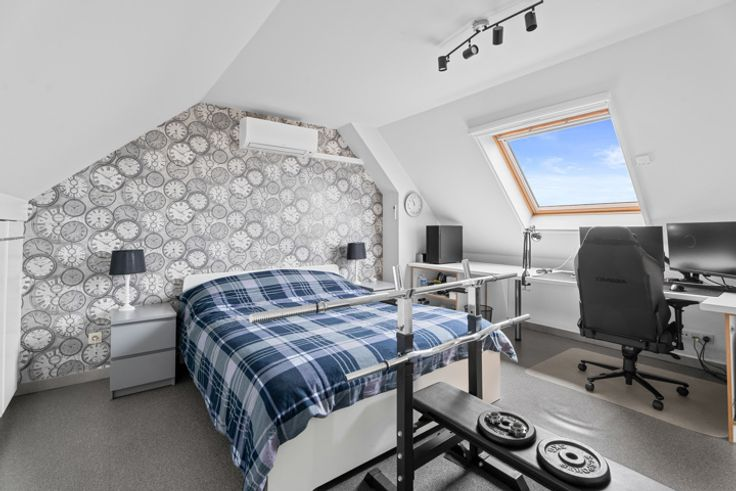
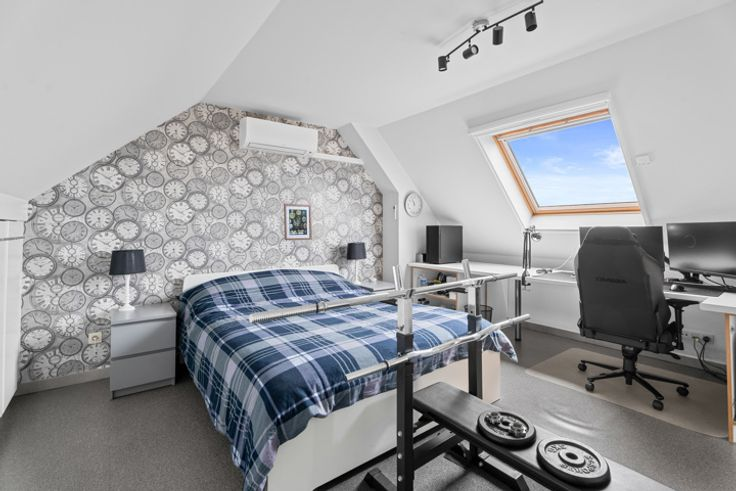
+ wall art [283,203,313,241]
